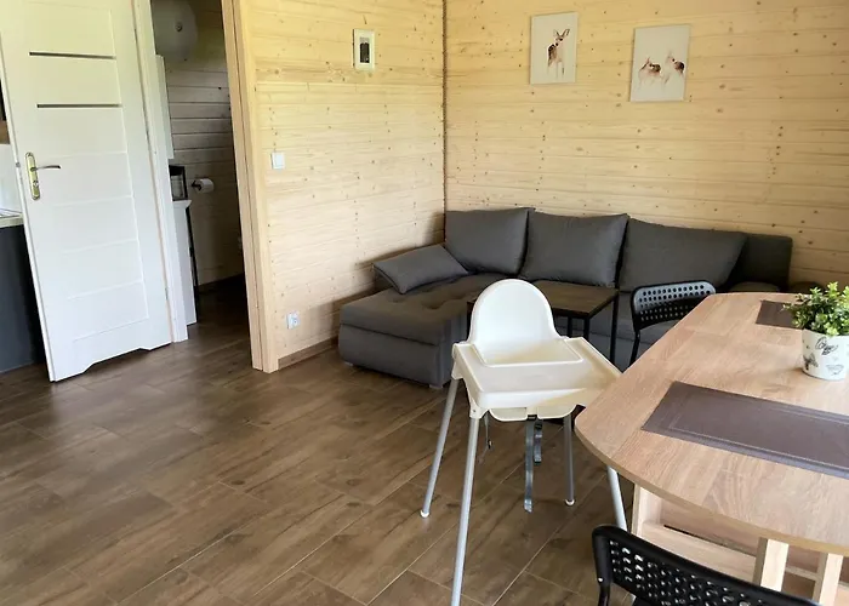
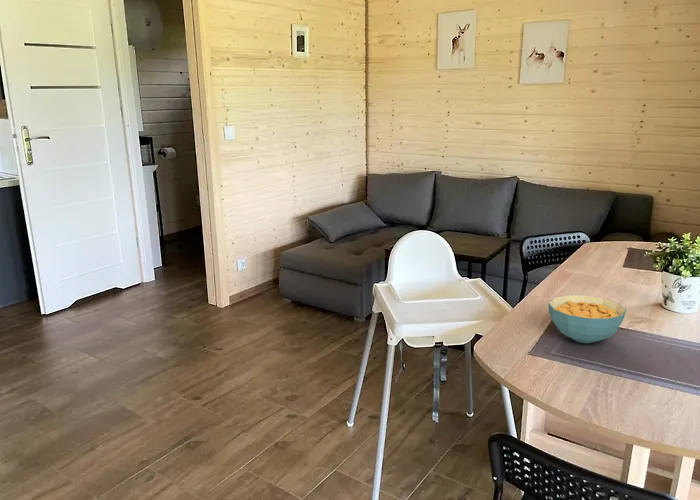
+ cereal bowl [547,294,627,344]
